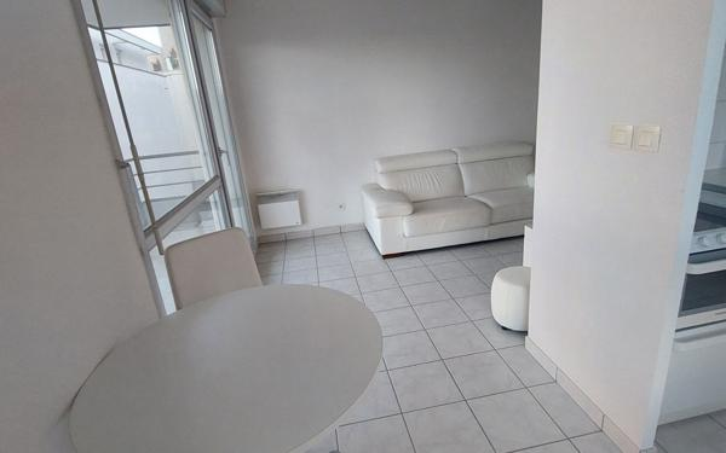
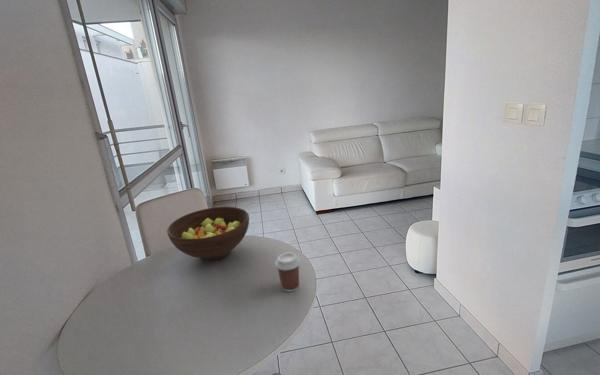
+ fruit bowl [166,206,250,261]
+ coffee cup [274,251,302,293]
